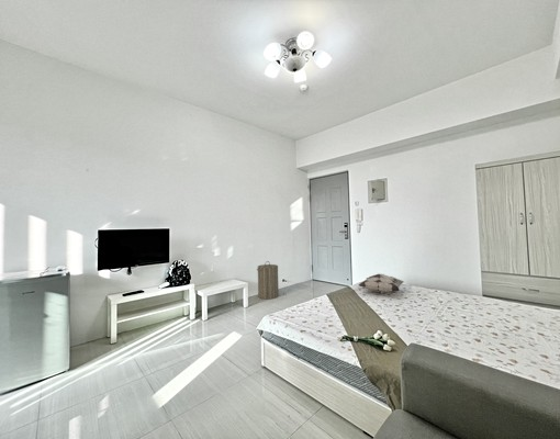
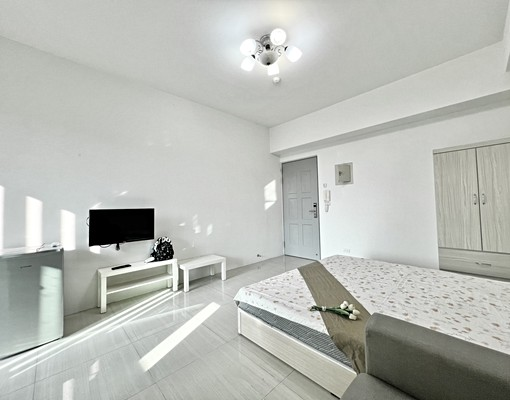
- decorative pillow [357,273,405,294]
- laundry hamper [256,260,280,300]
